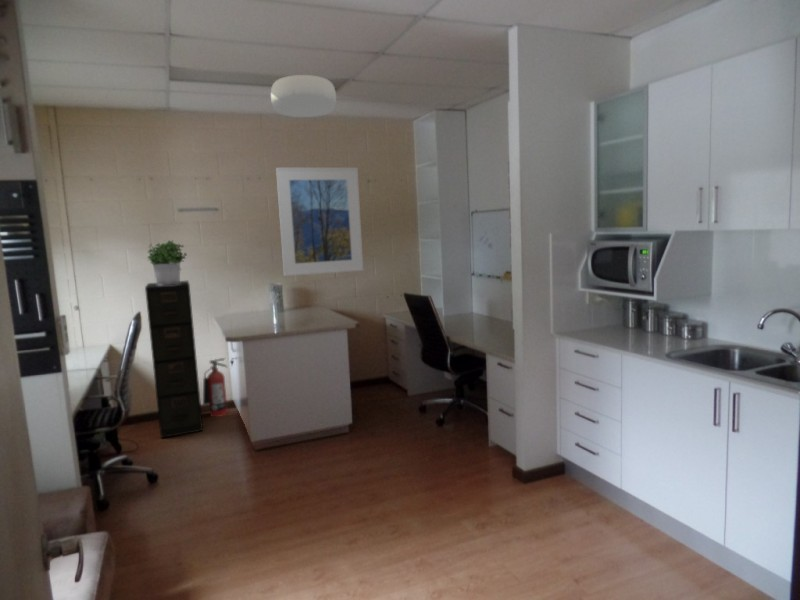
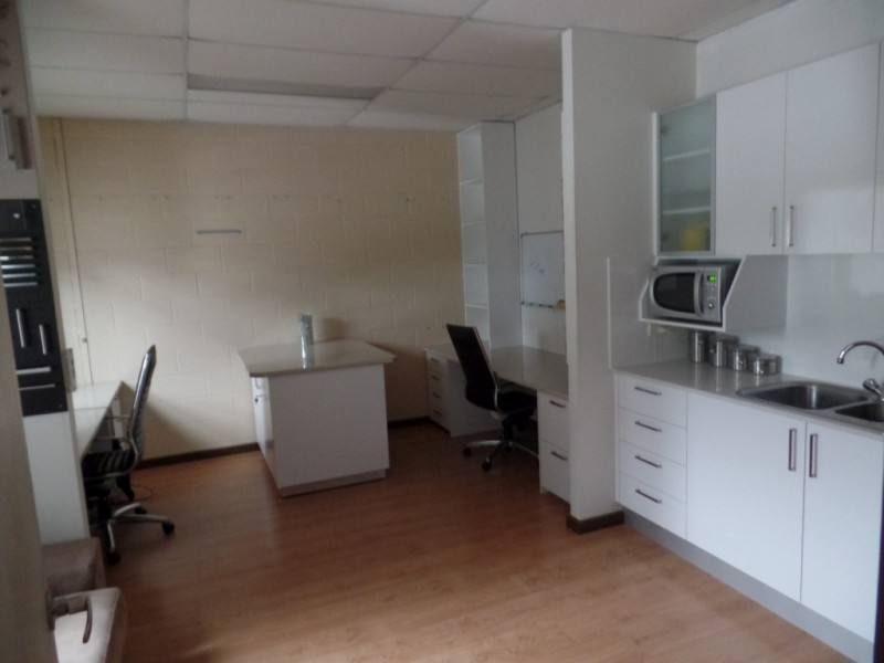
- ceiling light [270,74,337,118]
- fire extinguisher [202,357,229,418]
- potted plant [146,240,188,285]
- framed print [275,167,364,277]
- filing cabinet [144,280,204,439]
